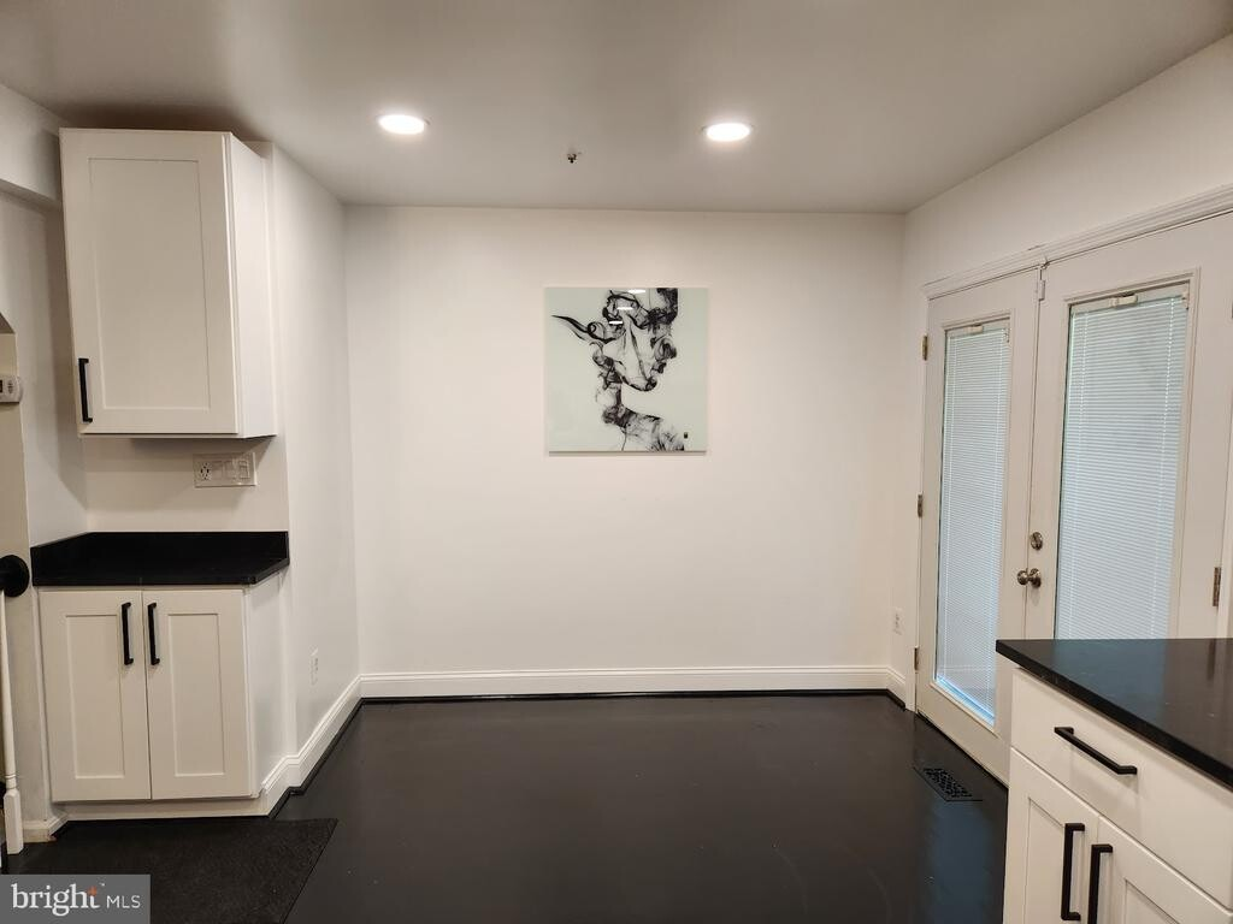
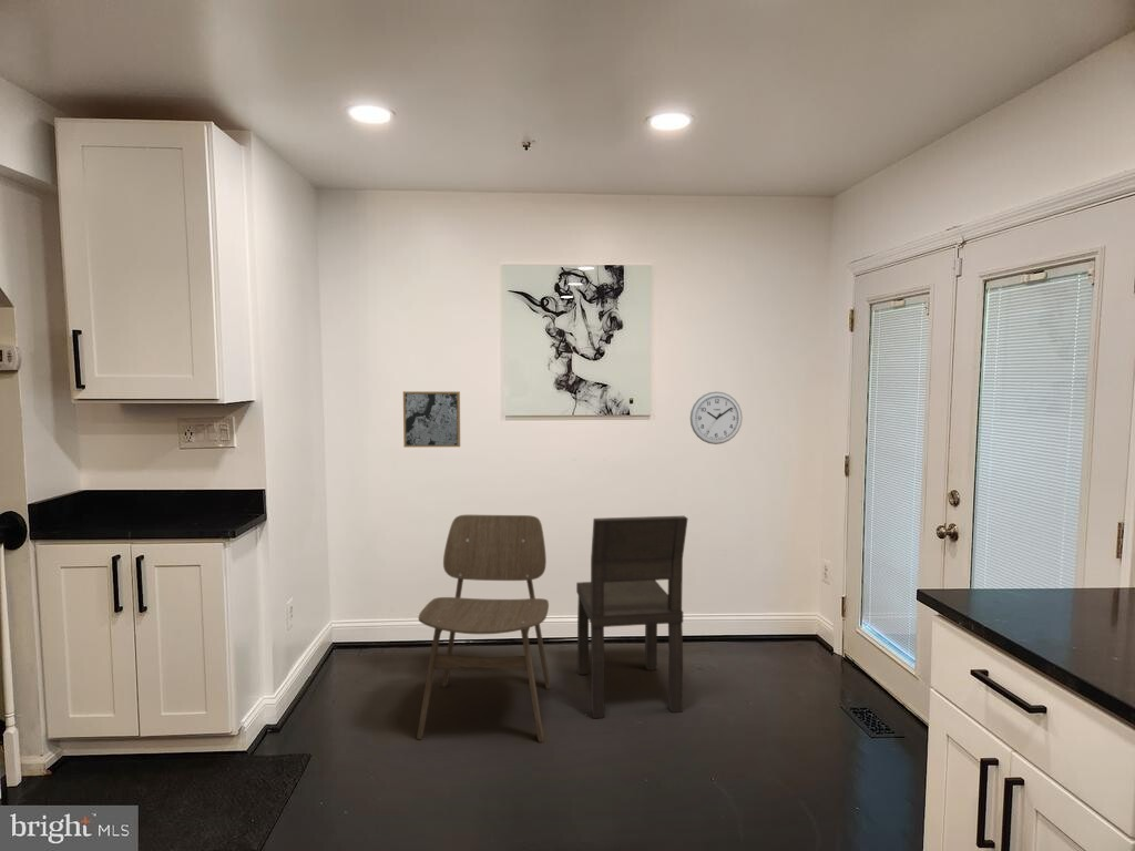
+ wall clock [689,391,744,445]
+ wall art [402,390,461,449]
+ dining chair [416,514,551,744]
+ dining chair [575,515,688,719]
